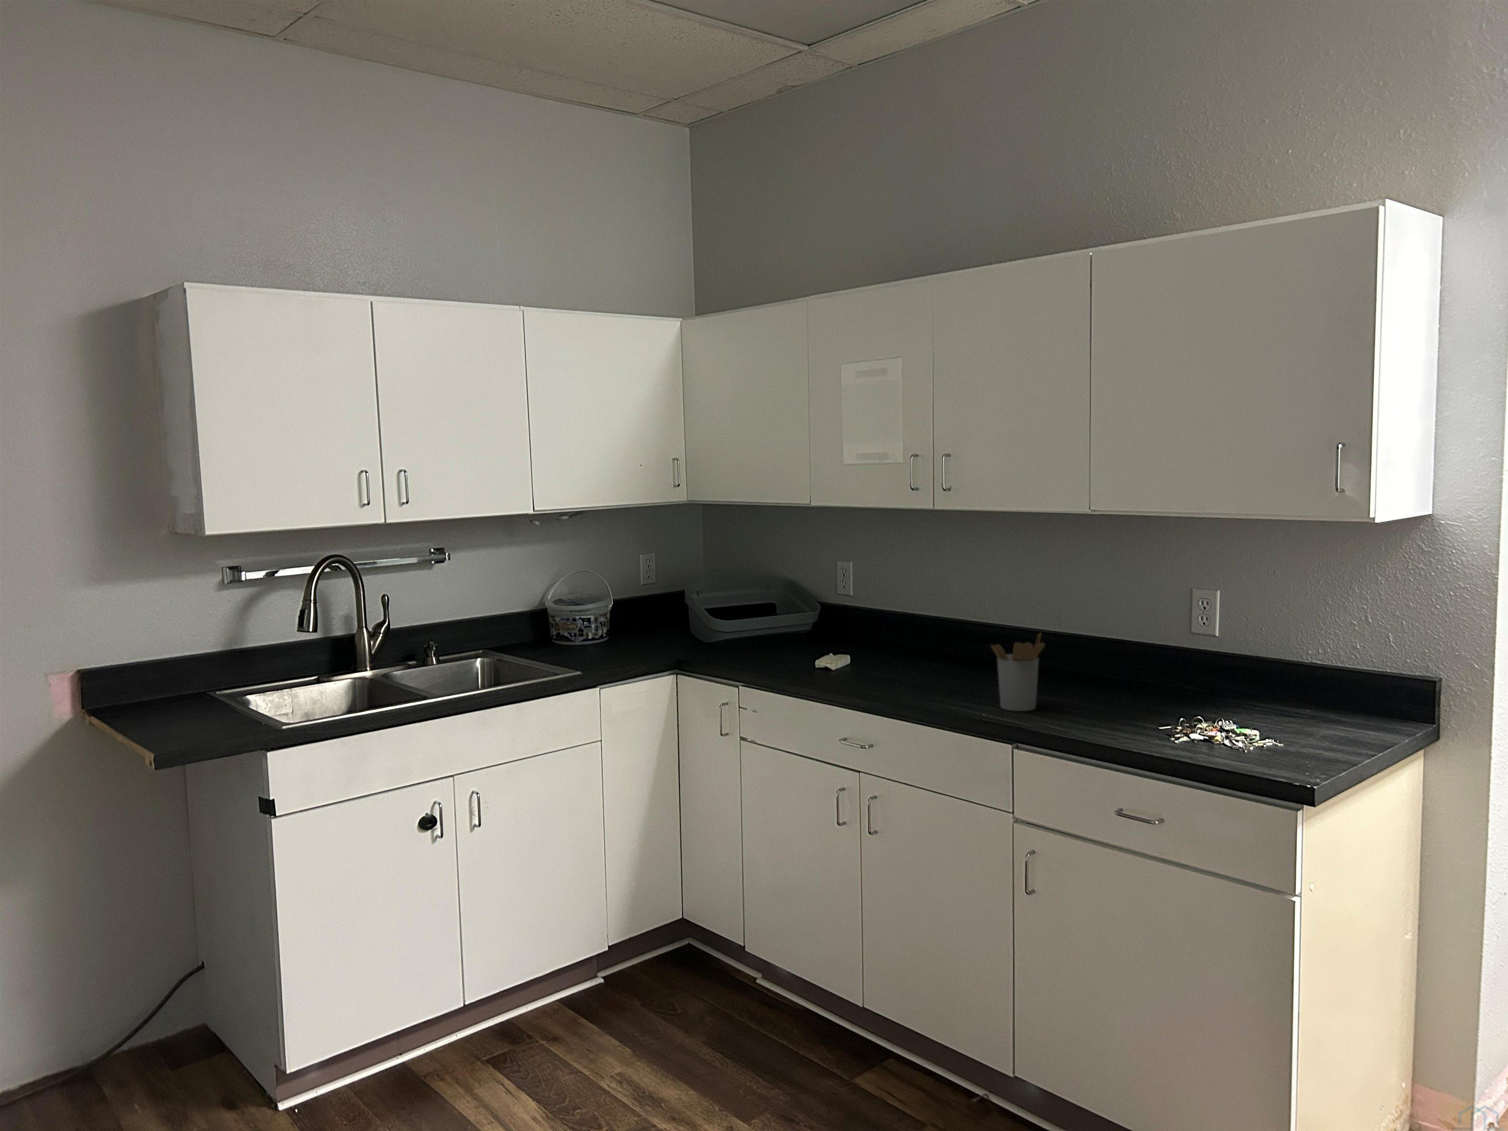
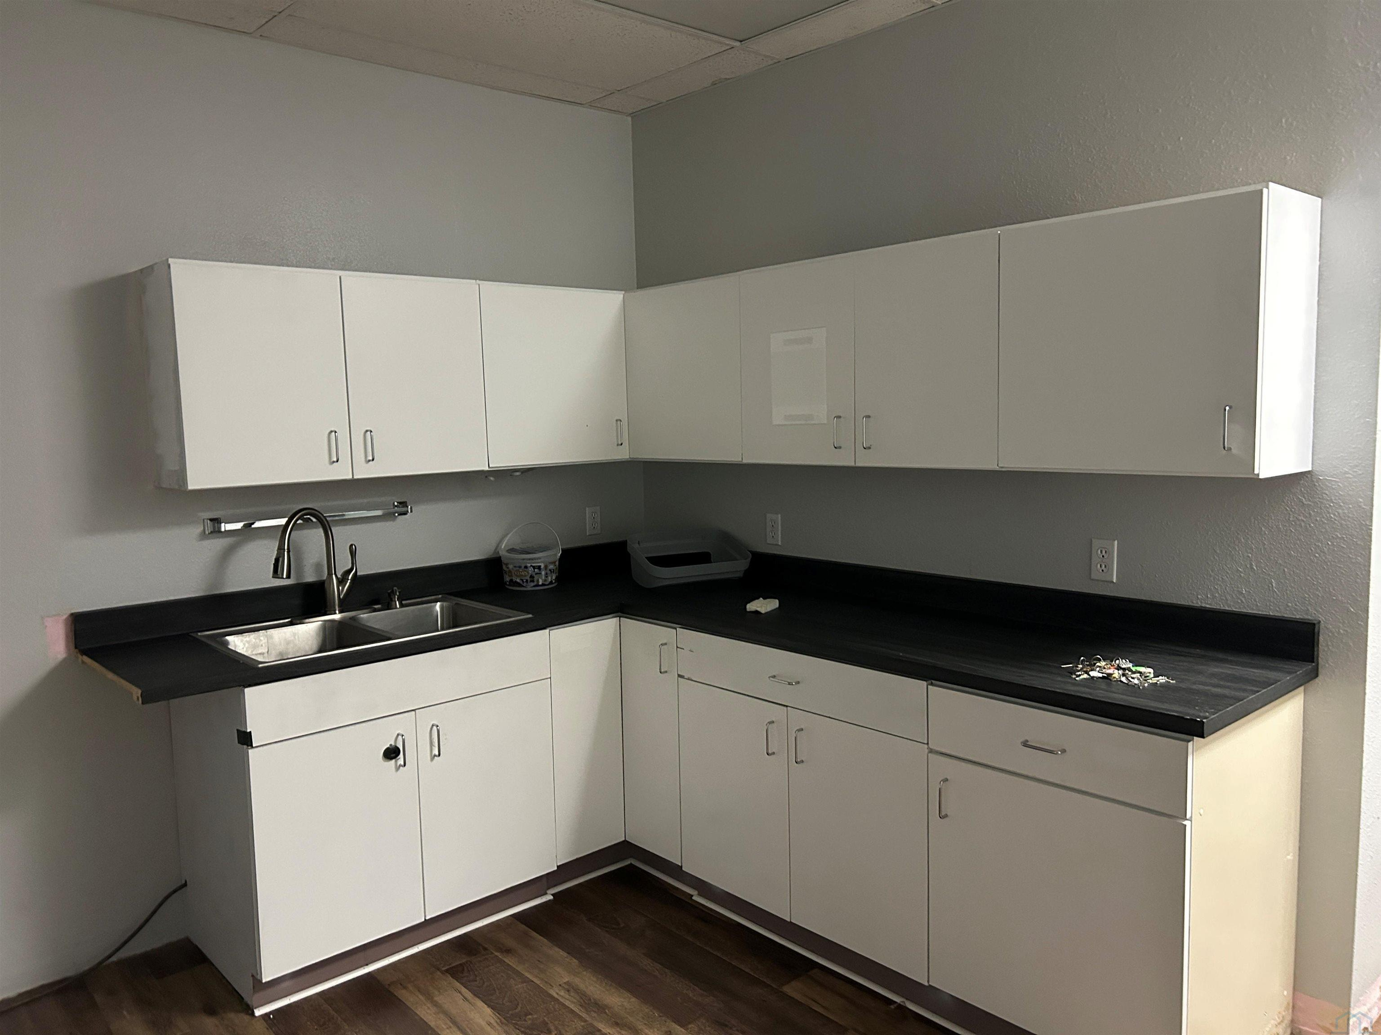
- utensil holder [990,632,1046,712]
